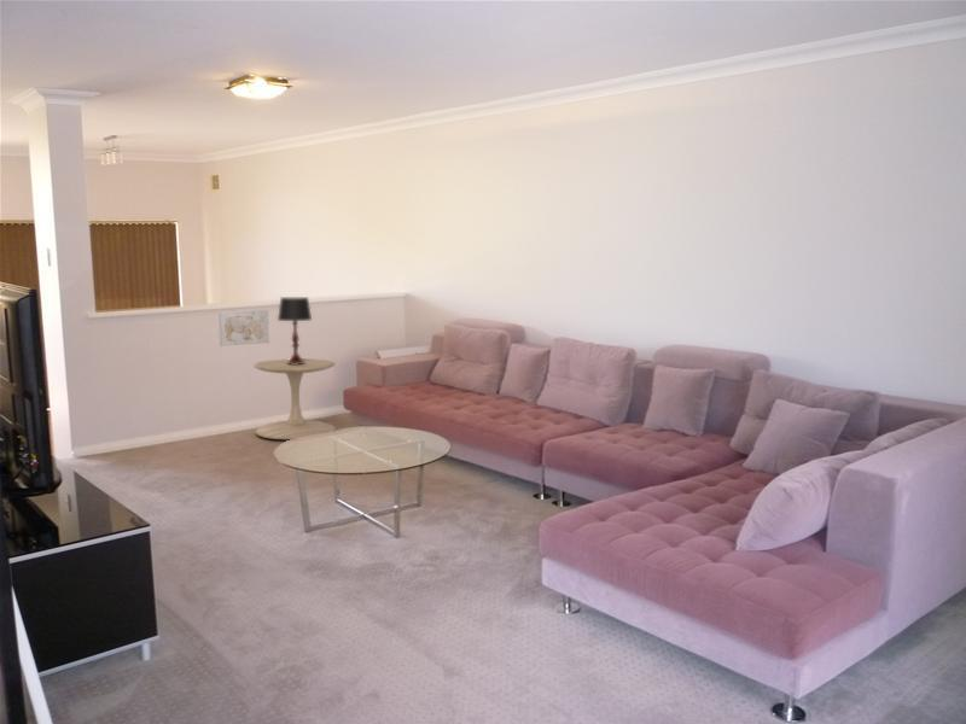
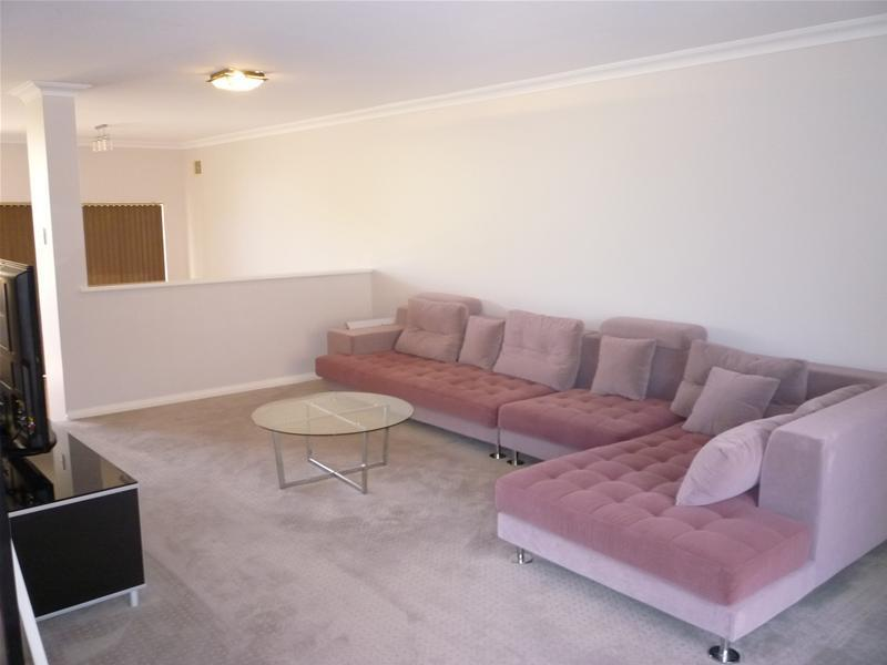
- table lamp [277,296,313,364]
- side table [252,357,337,440]
- wall art [217,309,270,348]
